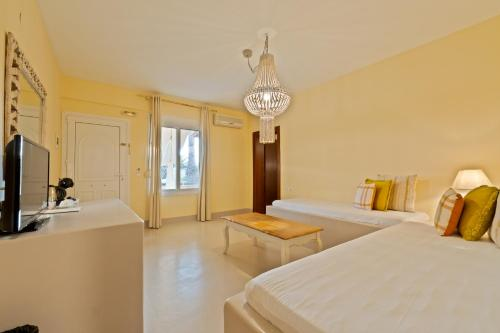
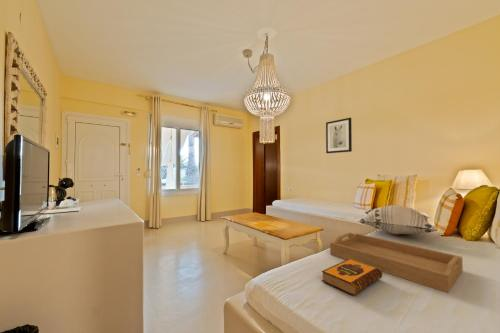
+ wall art [325,117,353,154]
+ serving tray [329,231,464,294]
+ hardback book [321,259,383,296]
+ decorative pillow [358,204,439,235]
